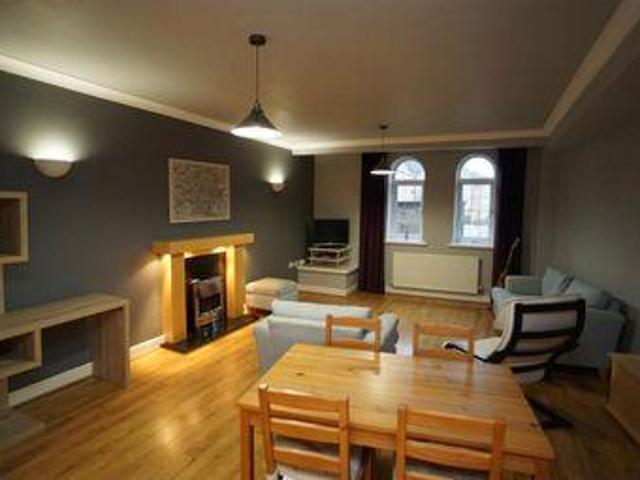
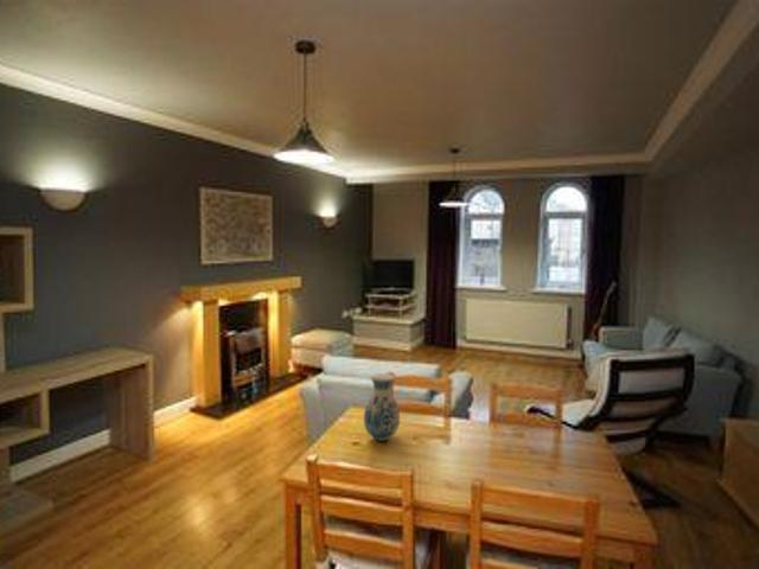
+ vase [363,372,401,442]
